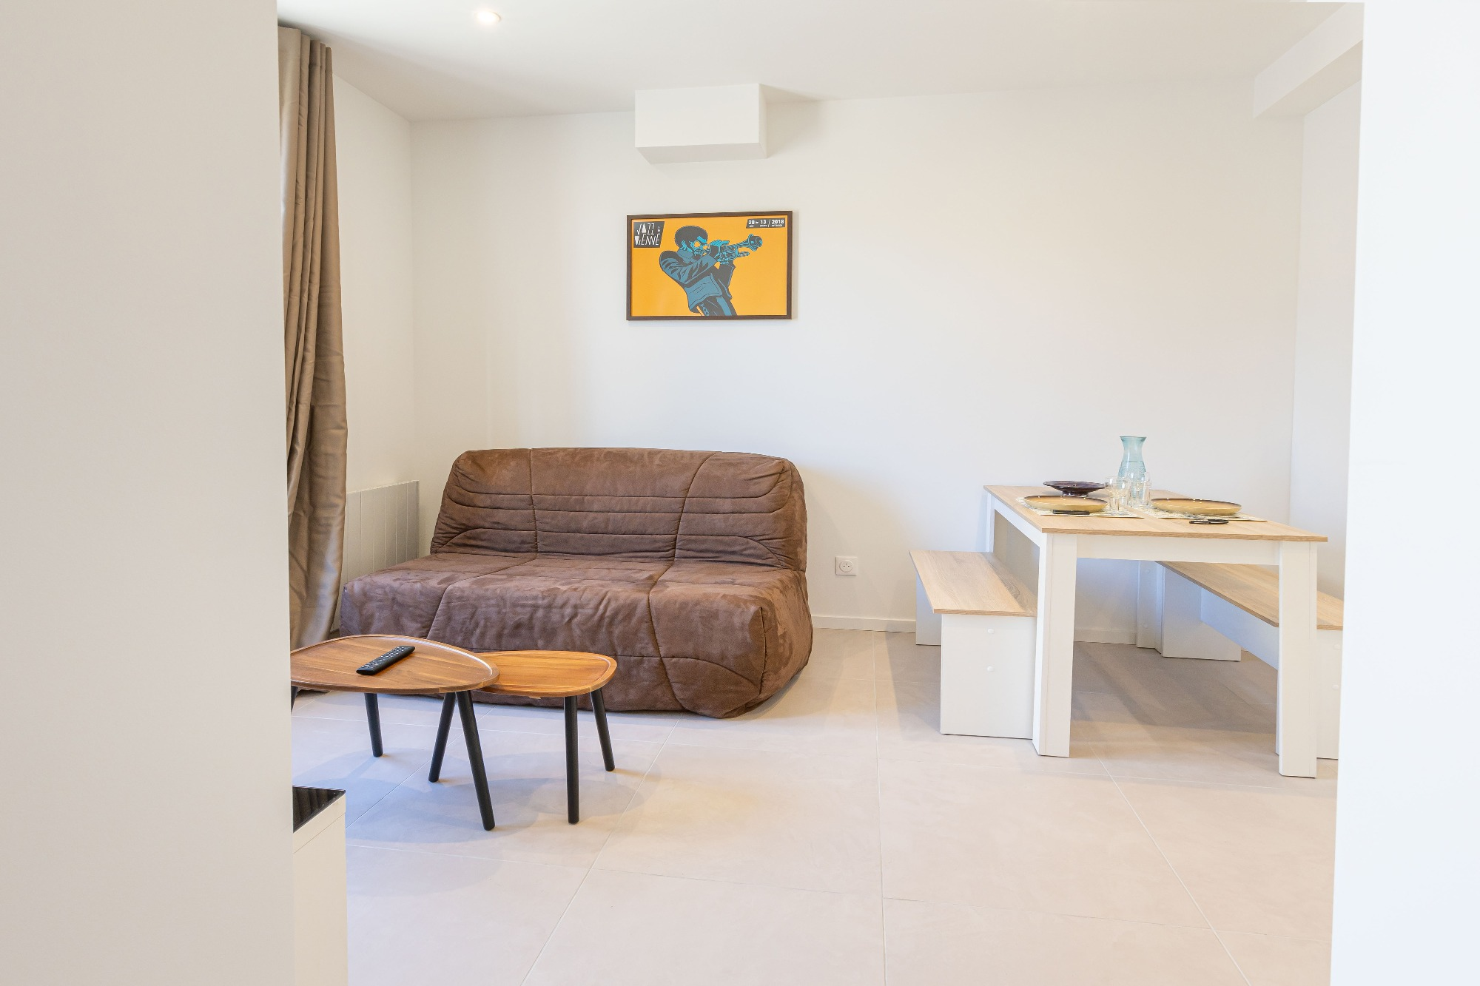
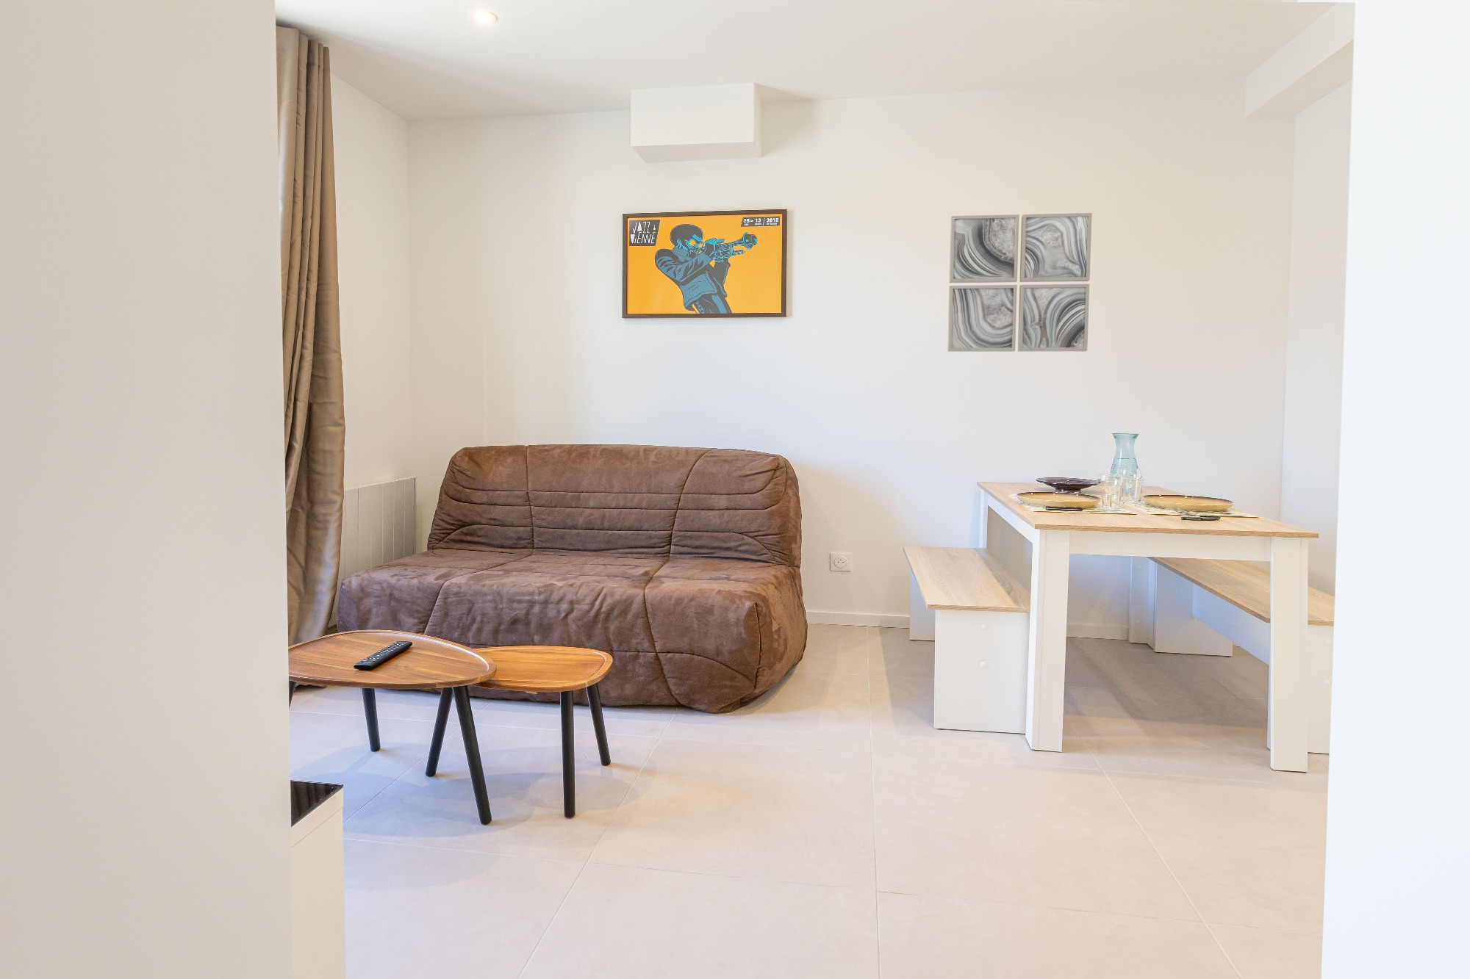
+ wall art [946,212,1093,353]
